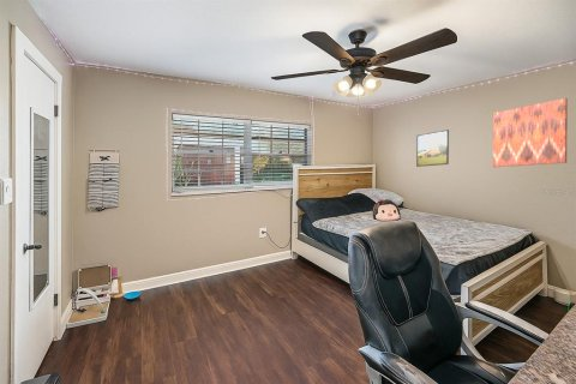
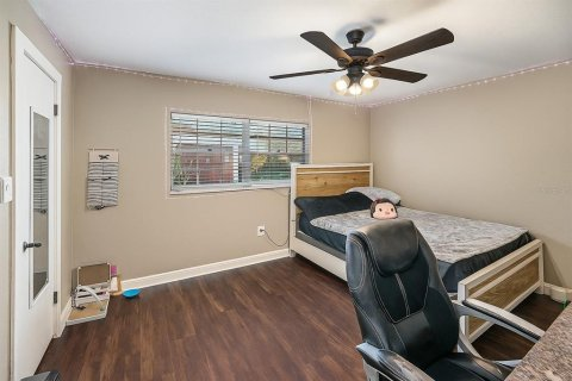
- wall art [492,97,569,168]
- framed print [415,128,450,168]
